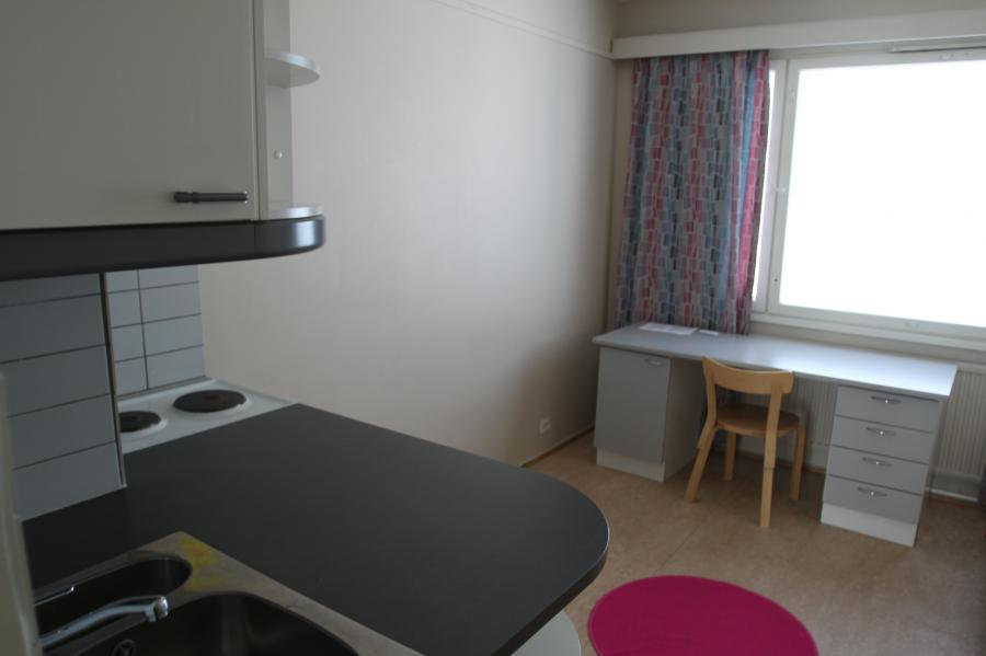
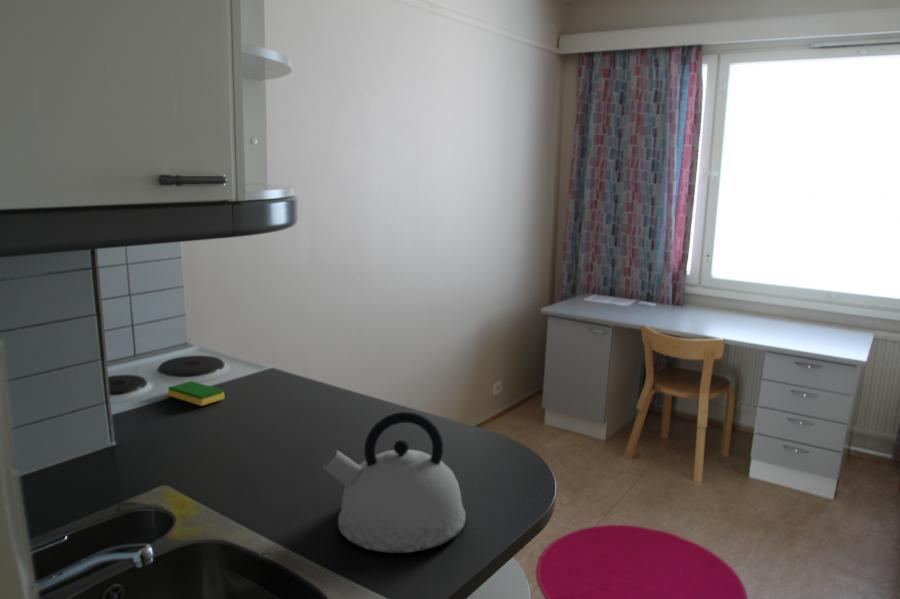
+ kettle [322,411,467,554]
+ dish sponge [167,380,225,407]
